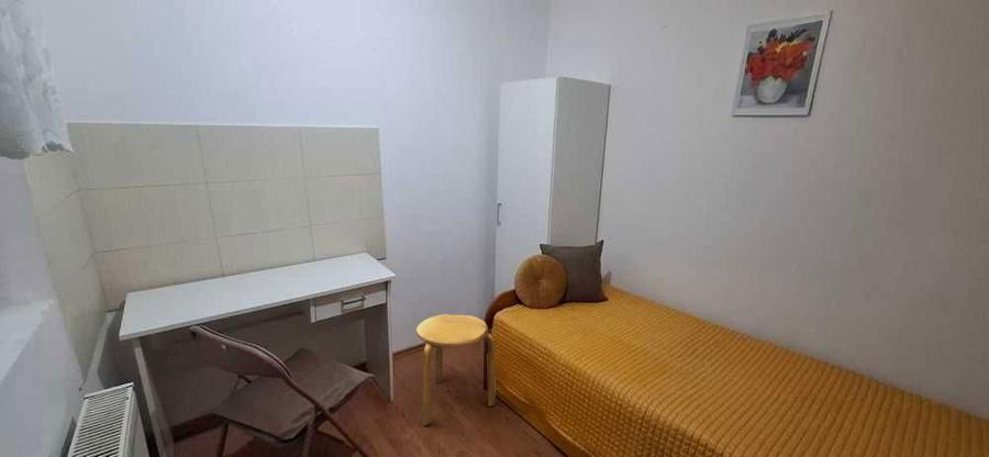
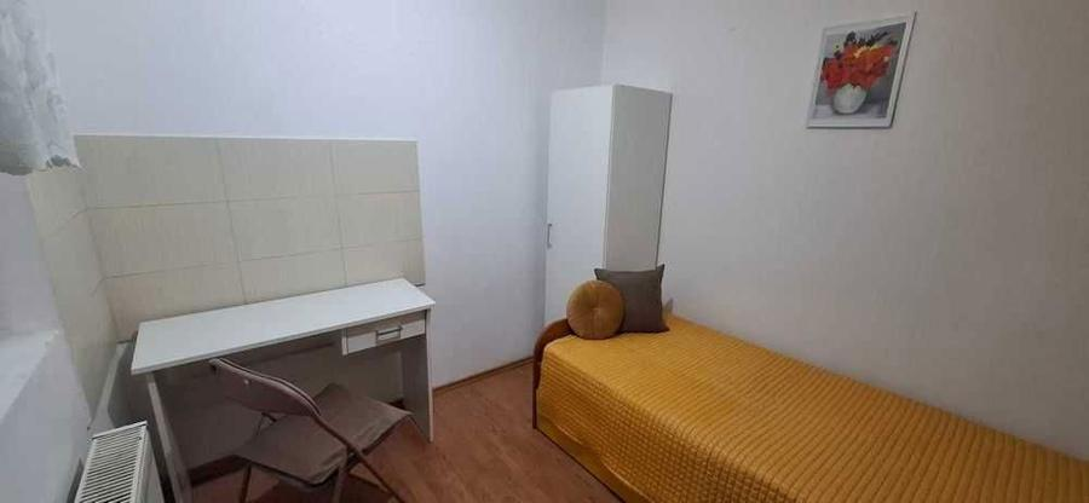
- stool [415,313,497,426]
